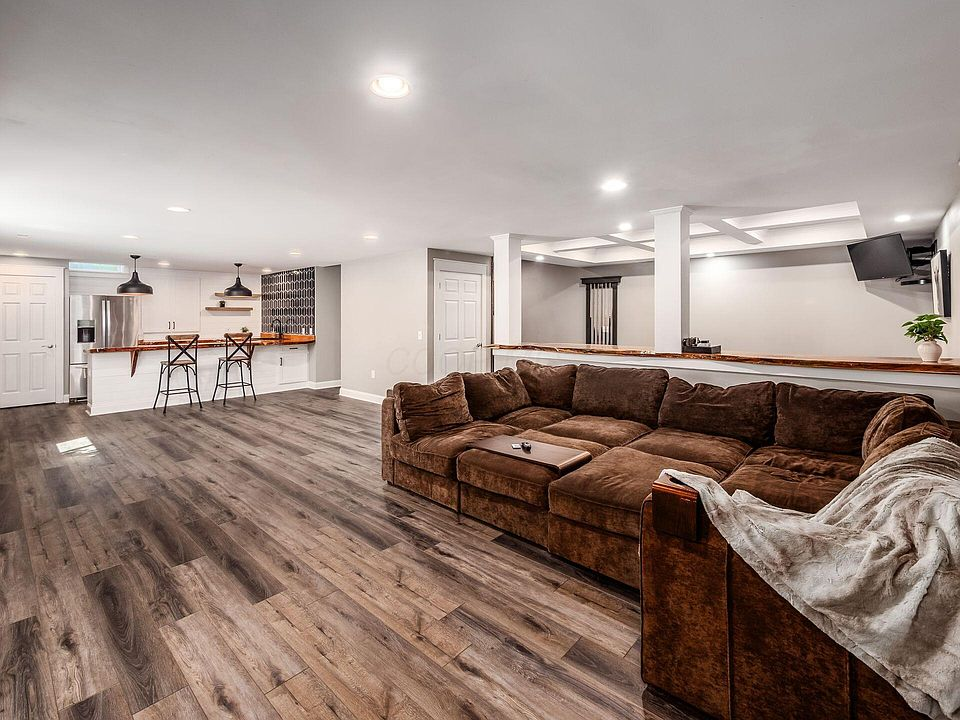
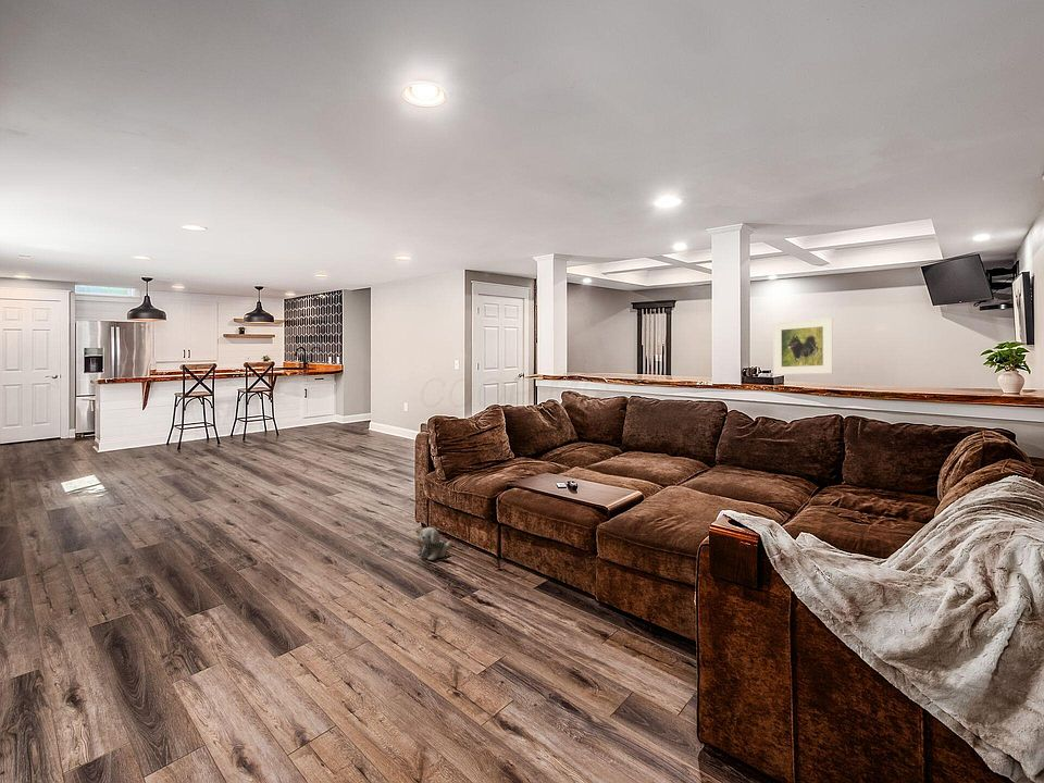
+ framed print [772,316,833,375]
+ plush toy [419,526,452,561]
